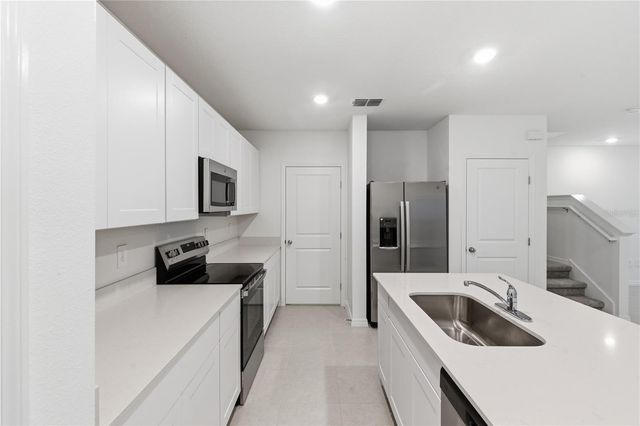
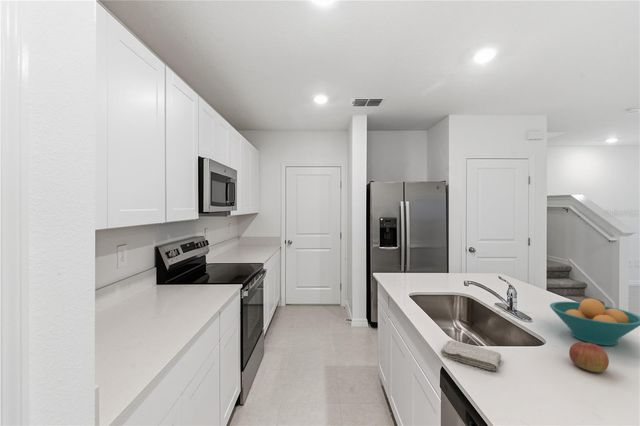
+ apple [568,341,610,373]
+ fruit bowl [549,297,640,347]
+ washcloth [440,339,502,371]
